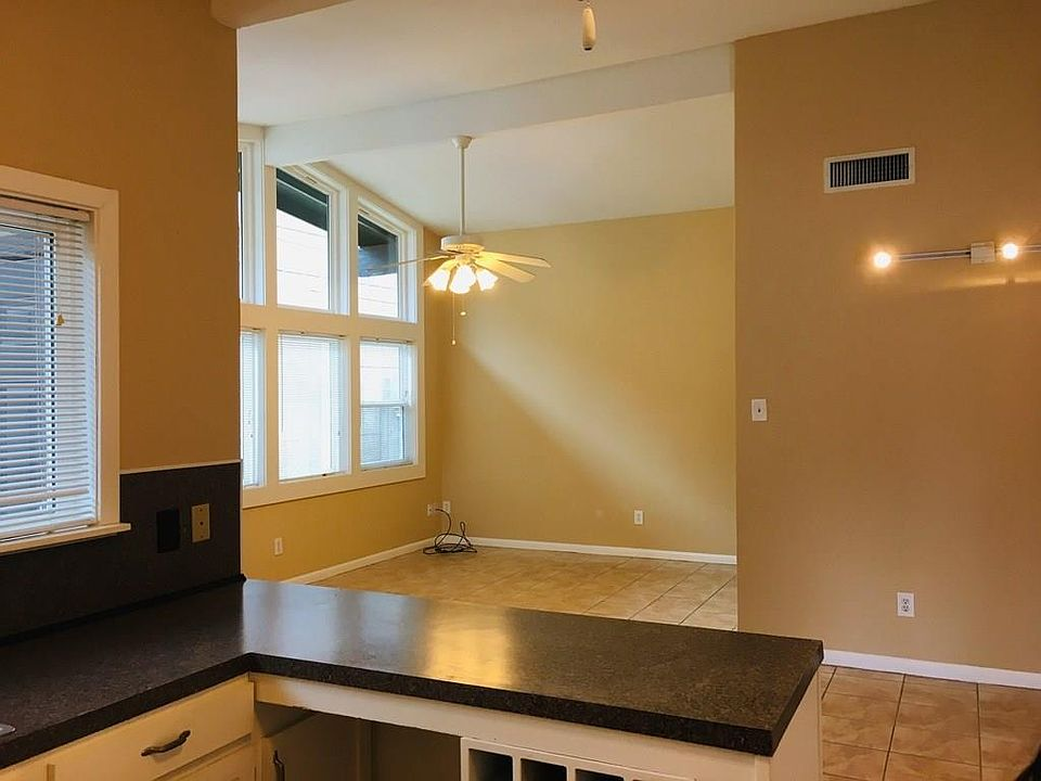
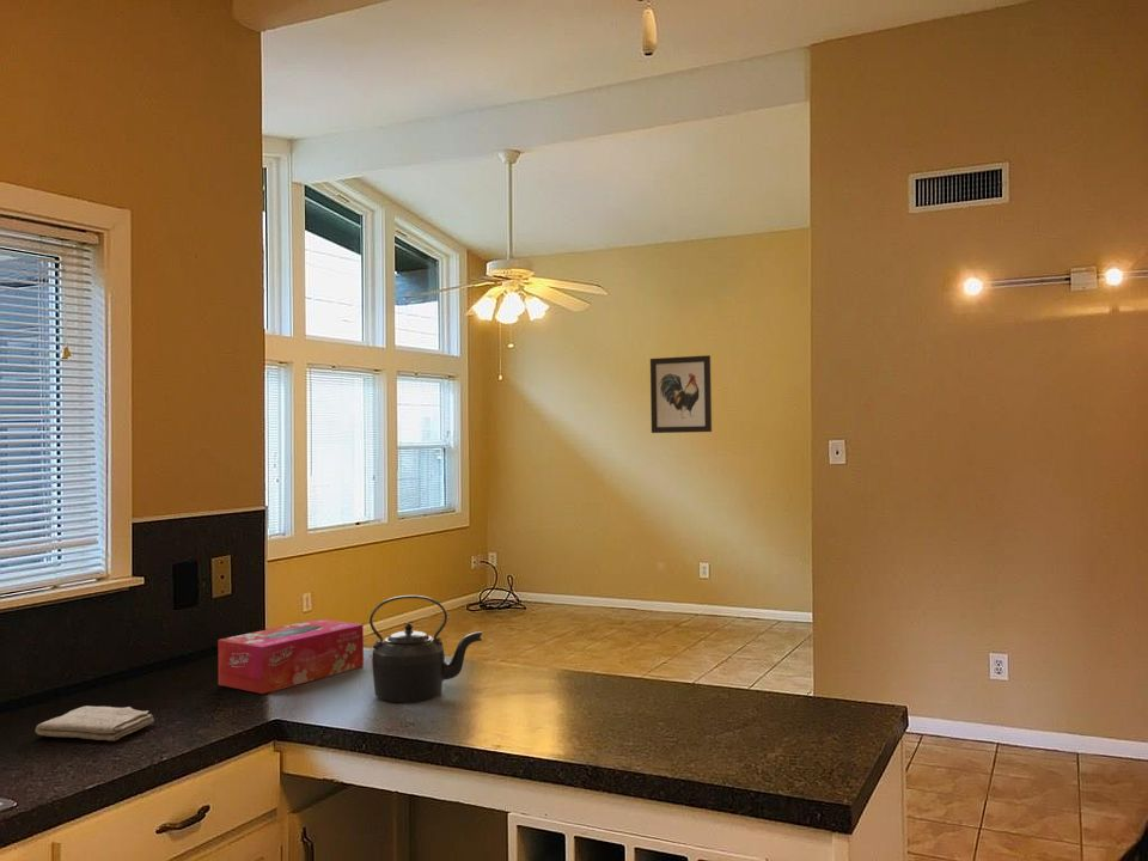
+ tissue box [216,618,365,695]
+ washcloth [35,704,155,743]
+ kettle [368,594,483,703]
+ wall art [649,354,713,434]
